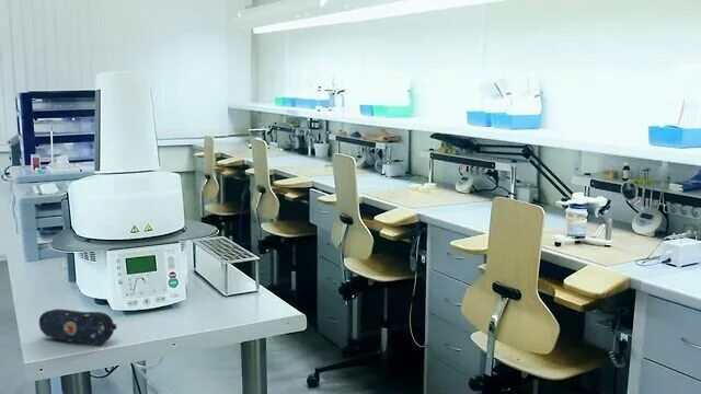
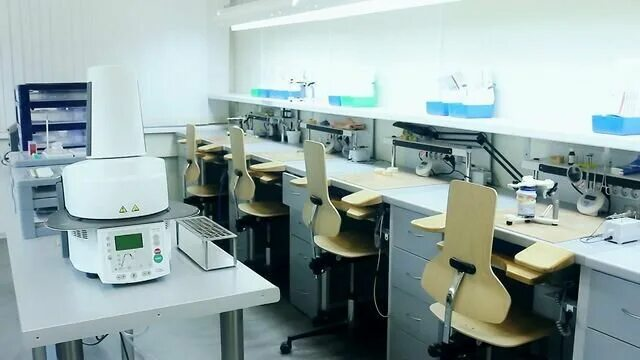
- pencil case [38,308,118,346]
